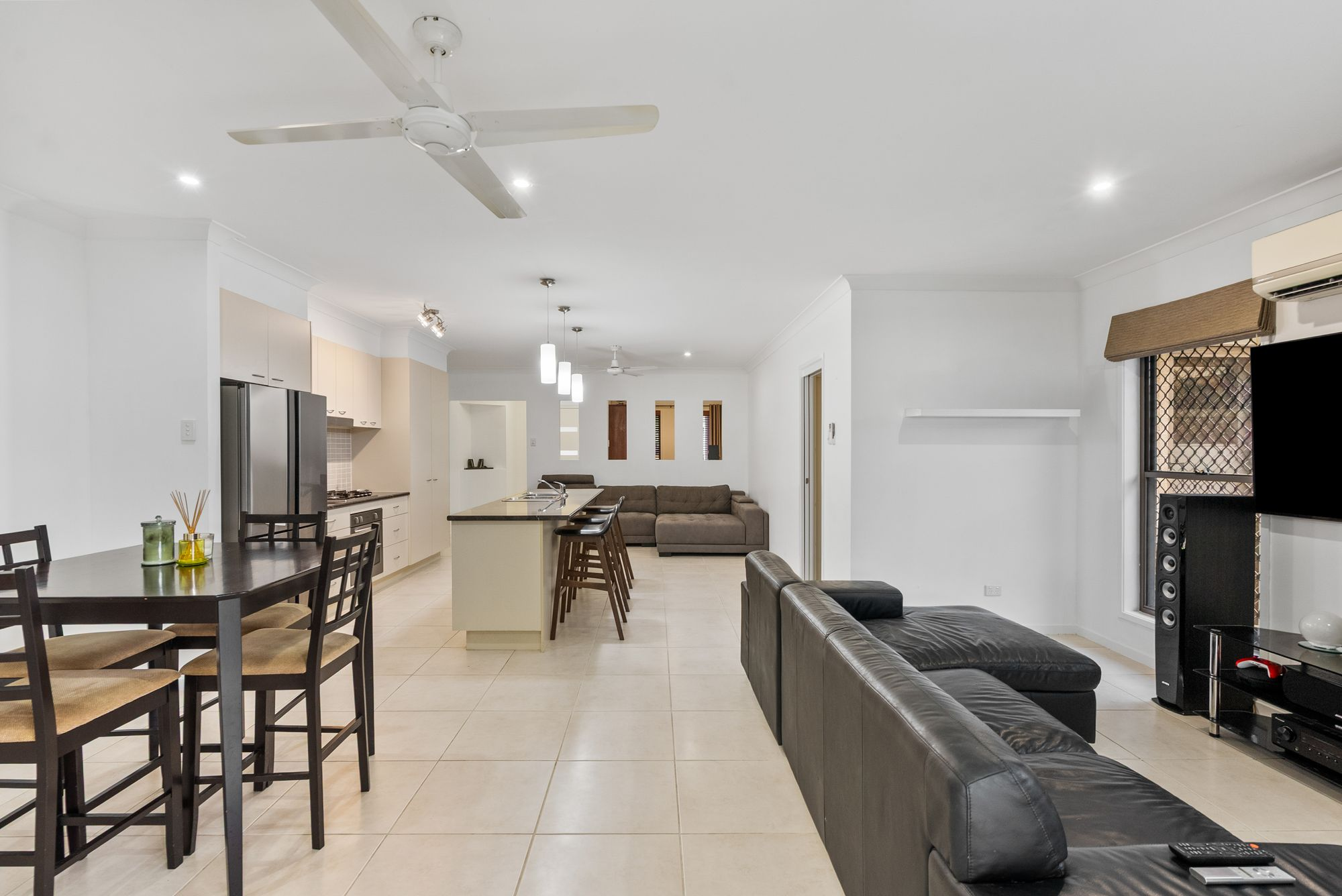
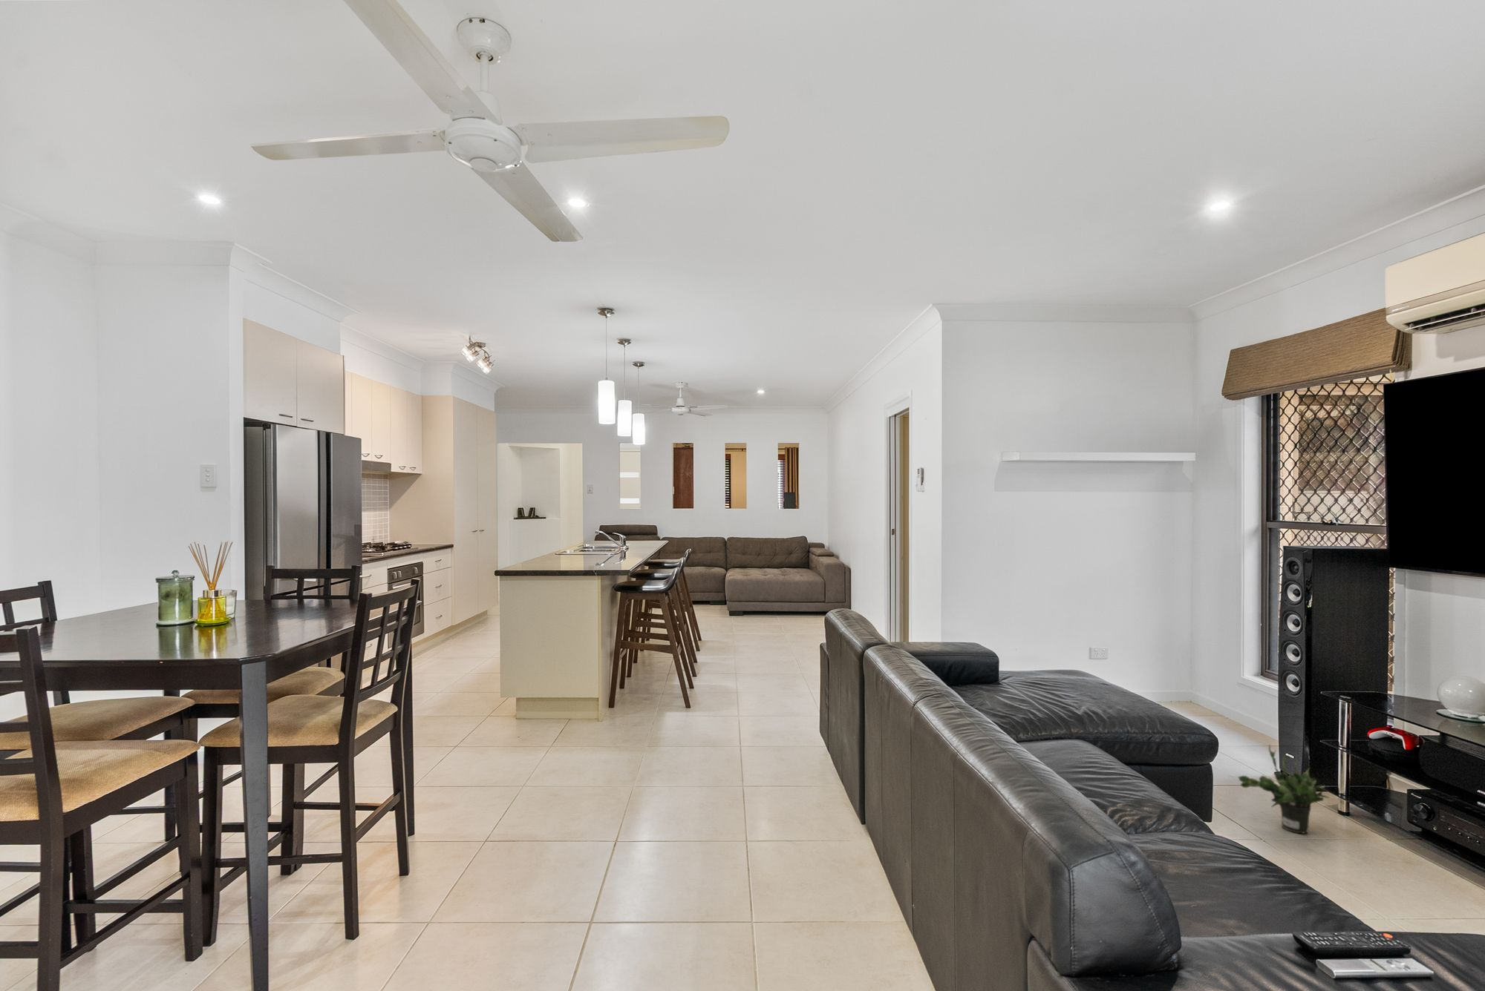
+ potted plant [1238,743,1330,834]
